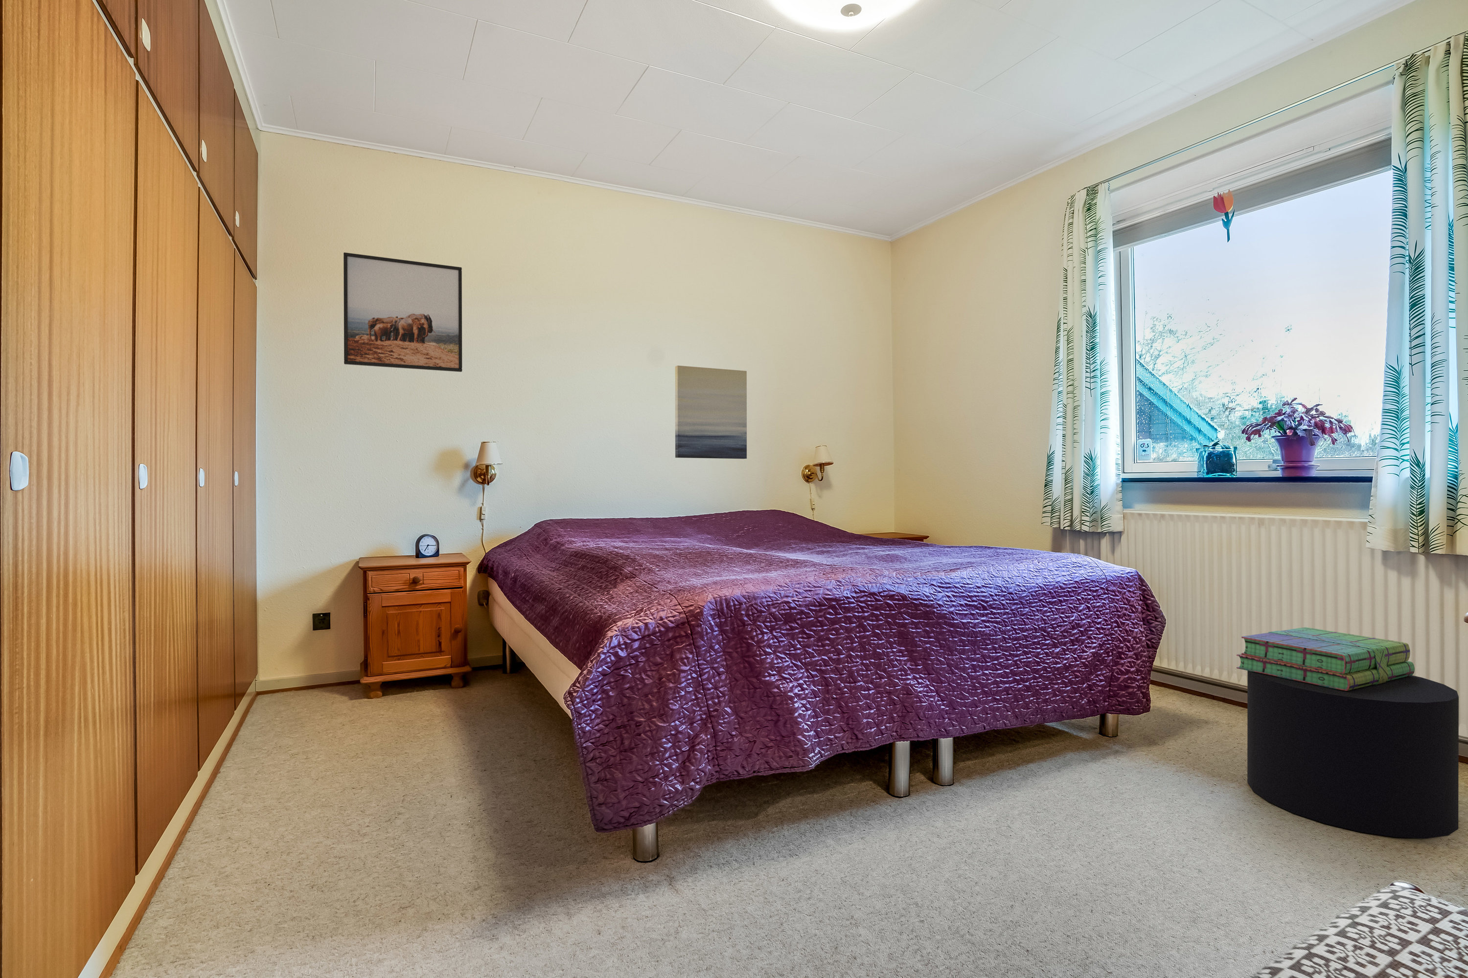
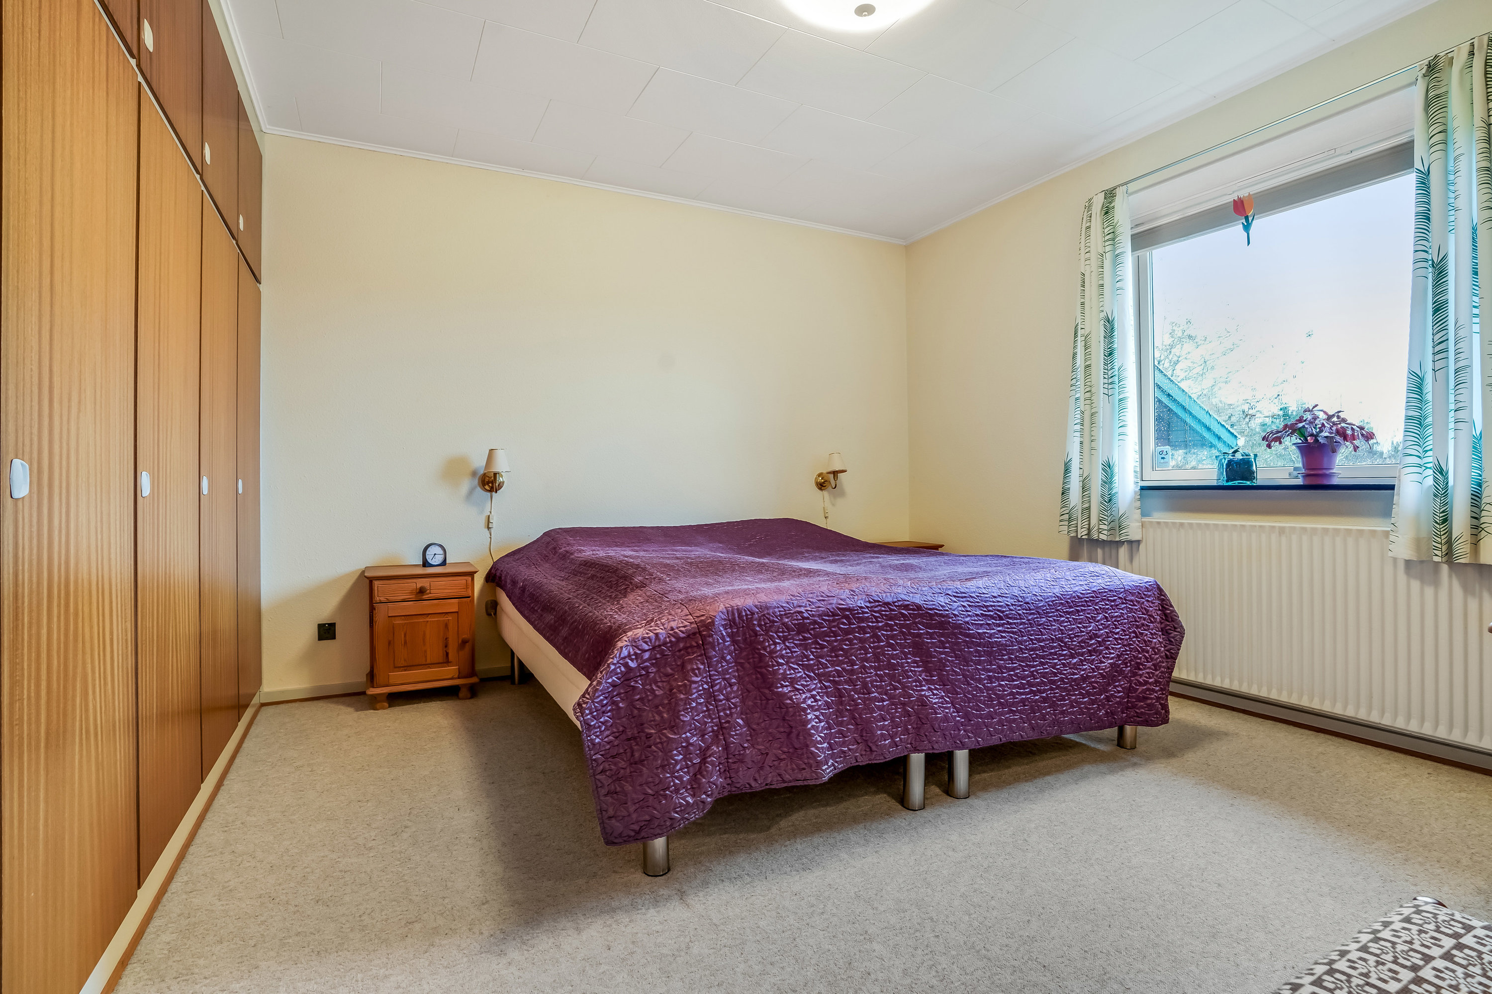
- stack of books [1236,627,1416,691]
- wall art [675,365,747,460]
- stool [1247,671,1459,839]
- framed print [343,252,462,372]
